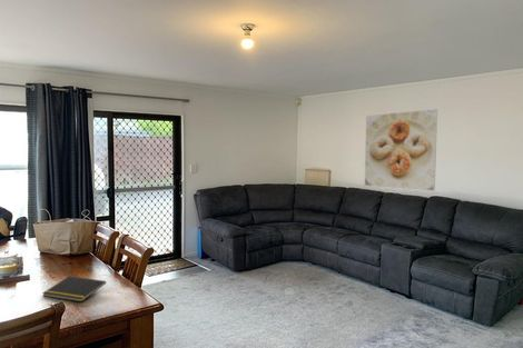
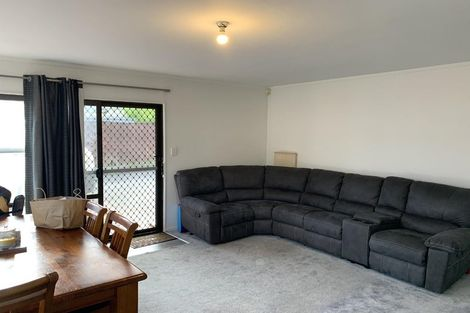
- notepad [41,275,107,302]
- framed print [364,108,438,191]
